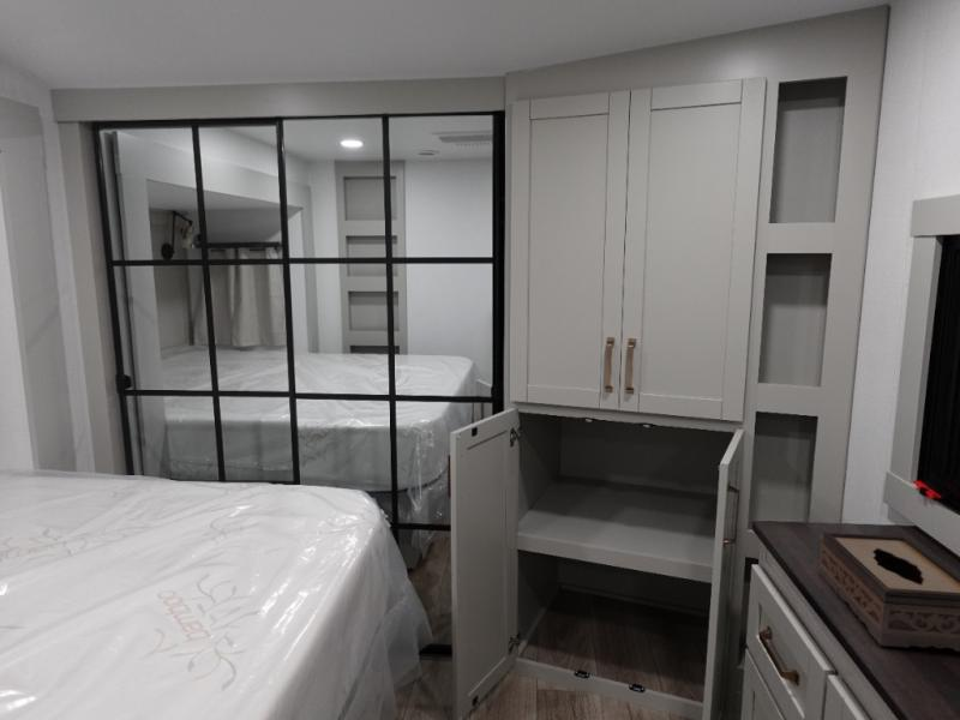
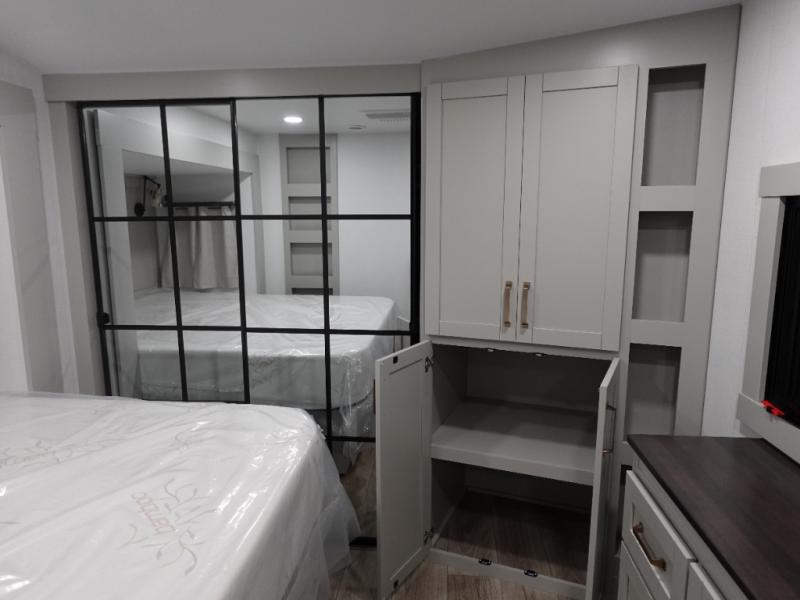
- tissue box [818,530,960,653]
